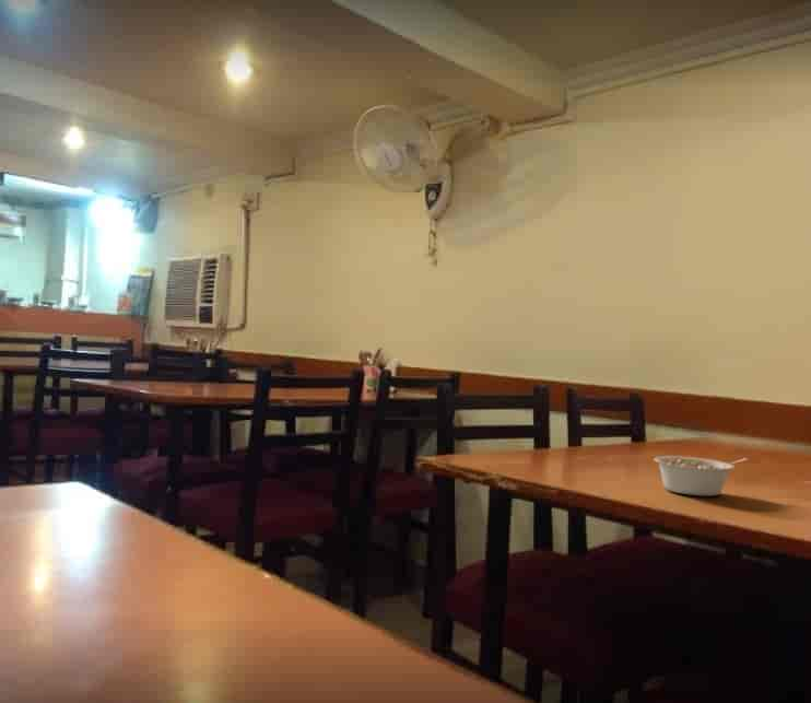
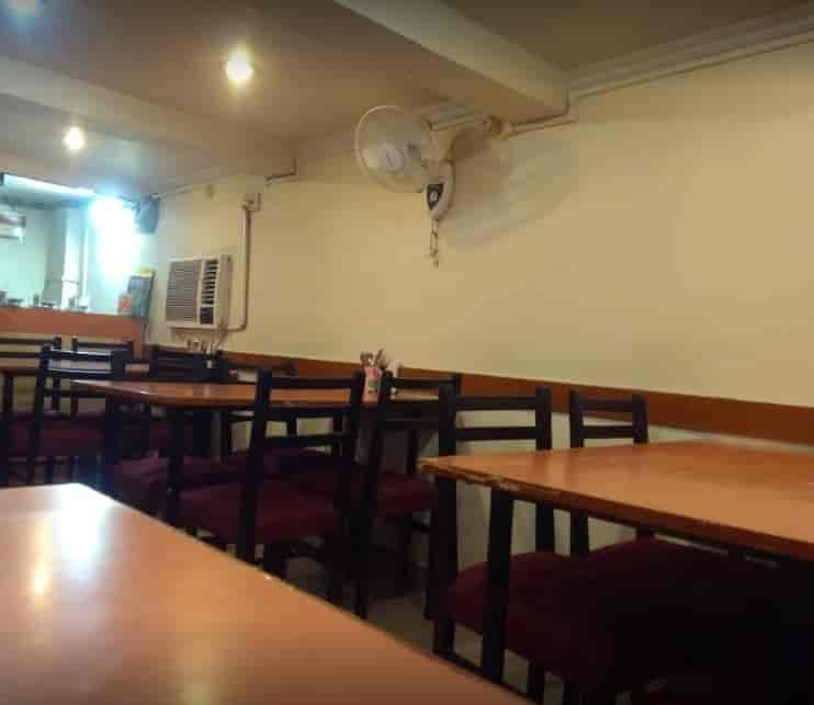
- legume [653,455,749,497]
